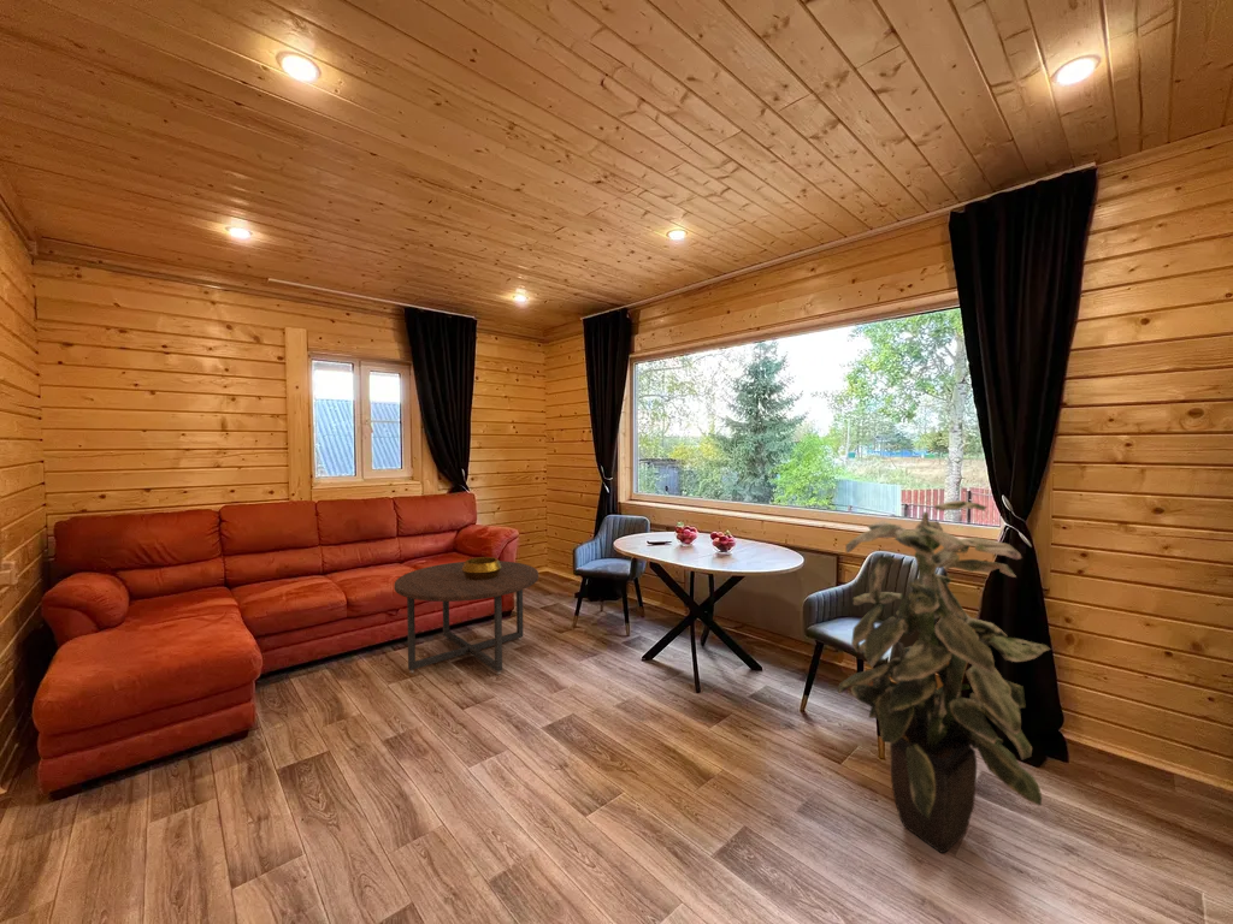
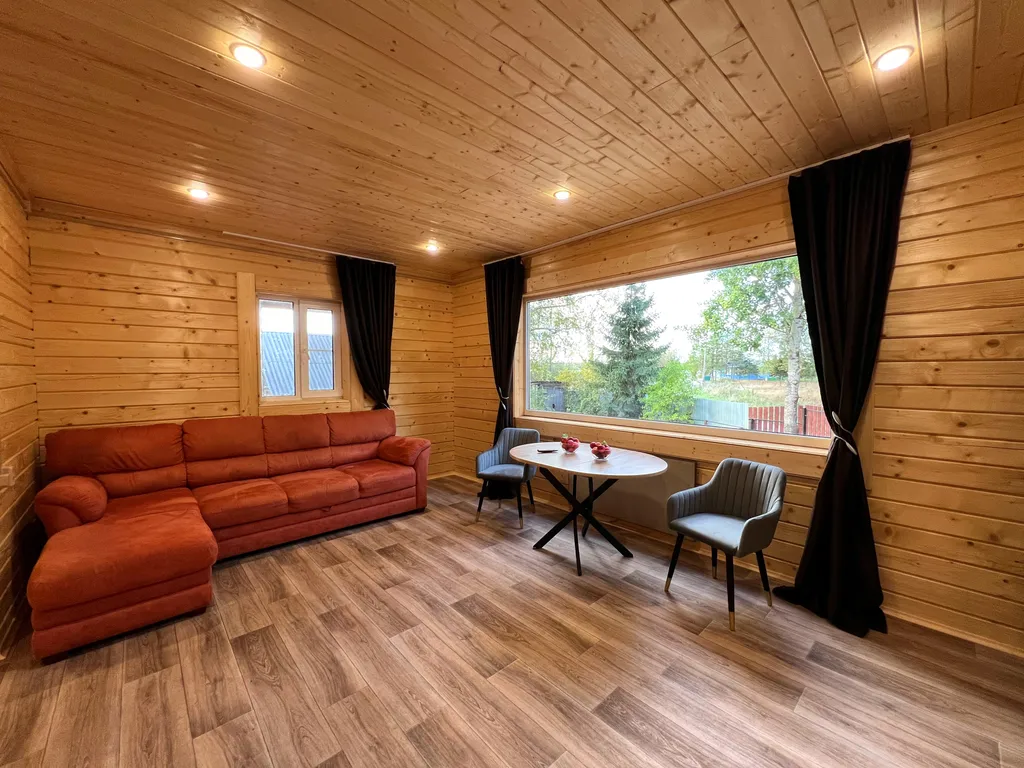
- indoor plant [836,499,1052,854]
- decorative bowl [462,556,501,580]
- coffee table [394,559,539,676]
